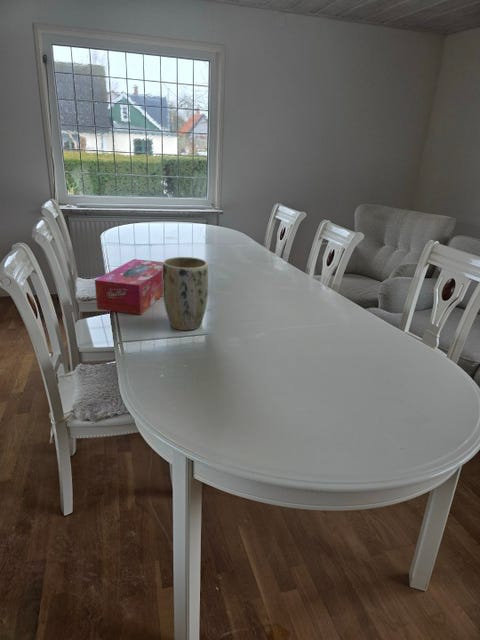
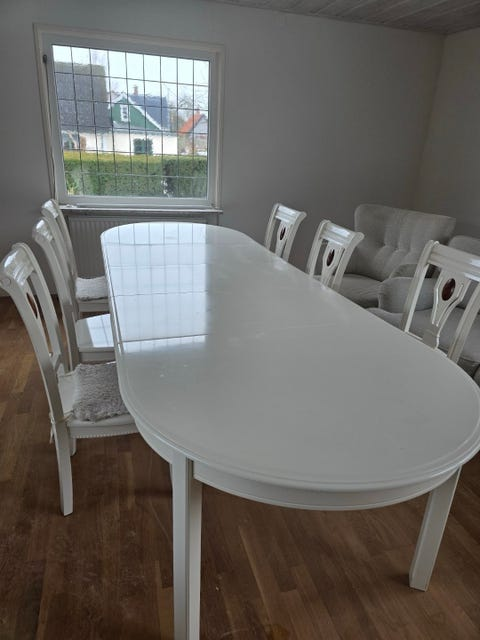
- plant pot [162,256,209,331]
- tissue box [94,258,163,316]
